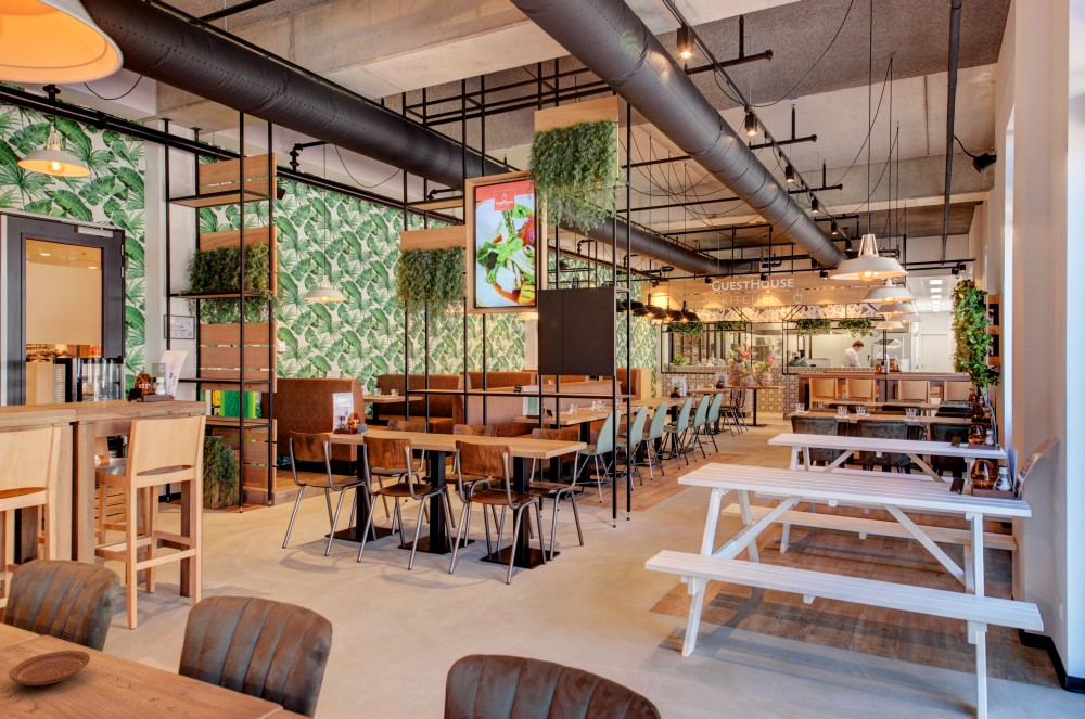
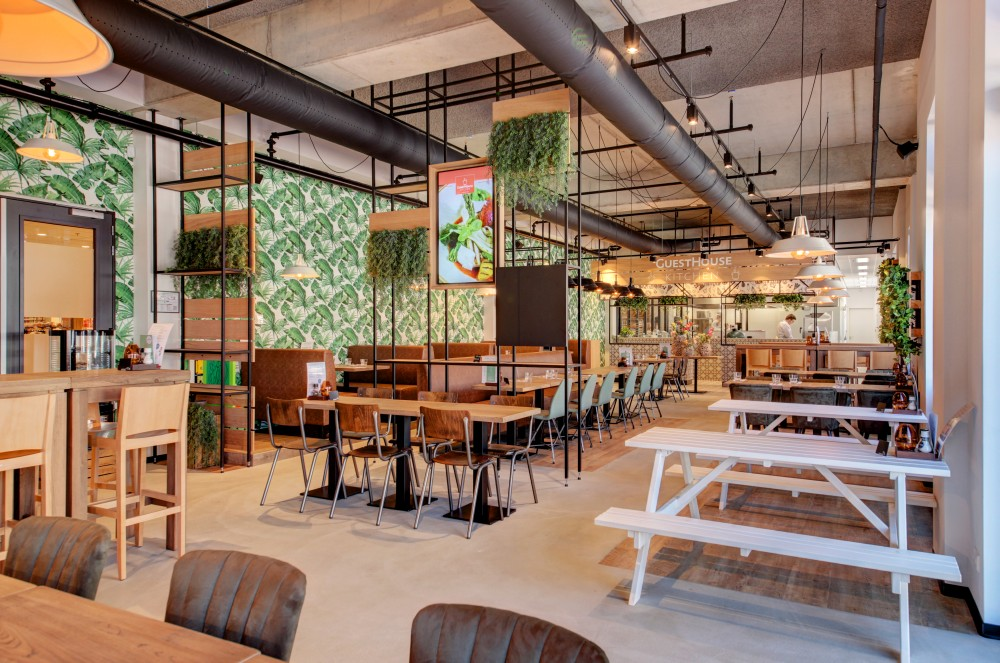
- plate [9,650,91,686]
